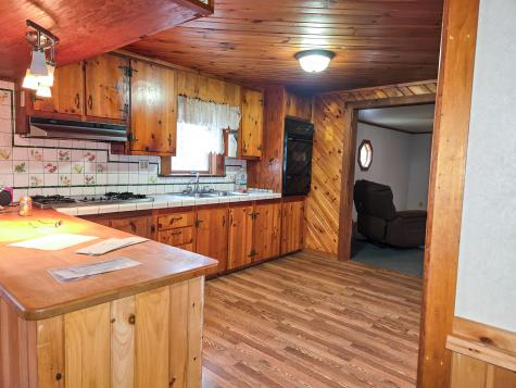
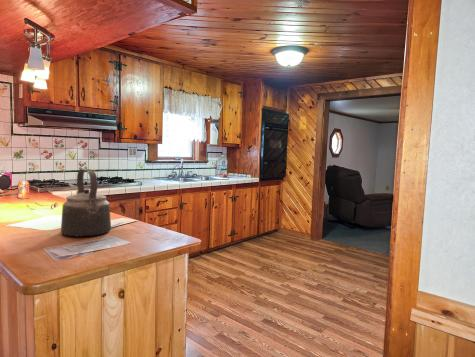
+ kettle [60,168,112,238]
